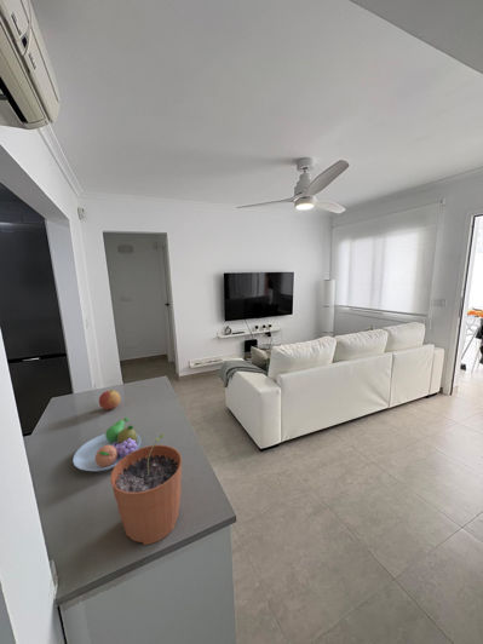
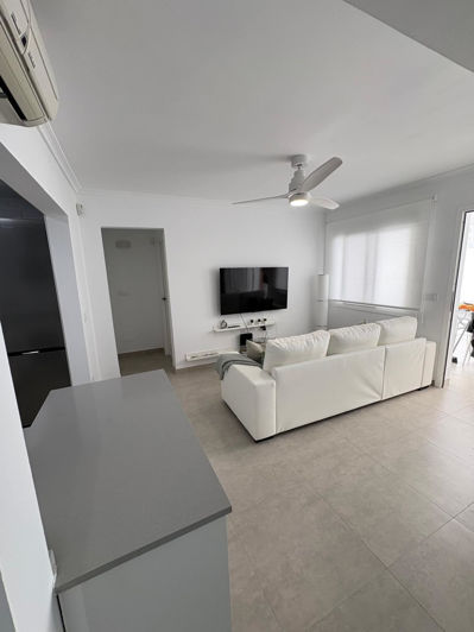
- apple [98,389,122,410]
- fruit bowl [71,416,143,473]
- plant pot [109,432,183,546]
